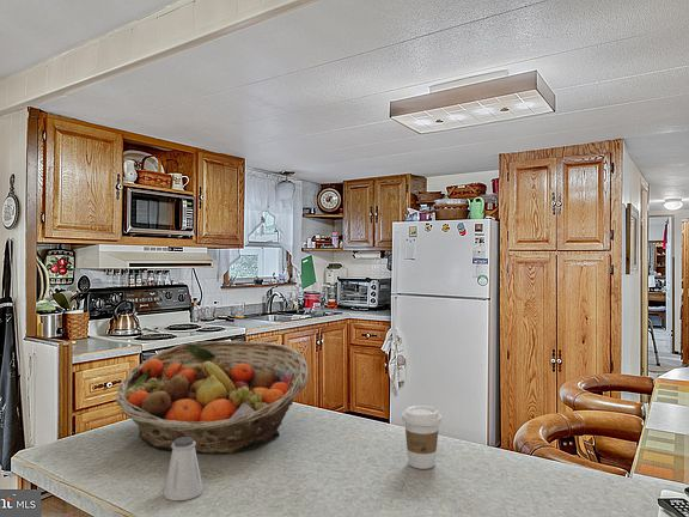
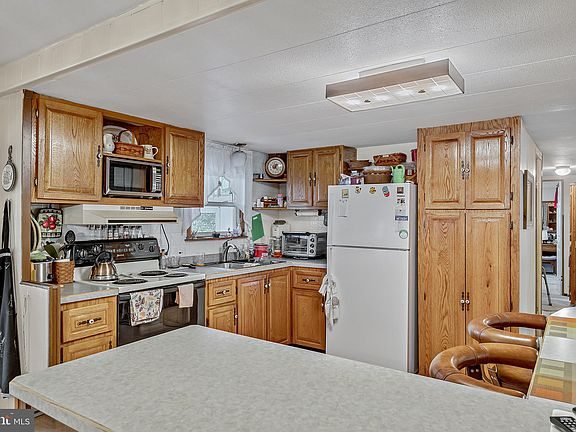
- saltshaker [163,437,205,501]
- coffee cup [401,405,443,470]
- fruit basket [115,340,310,455]
